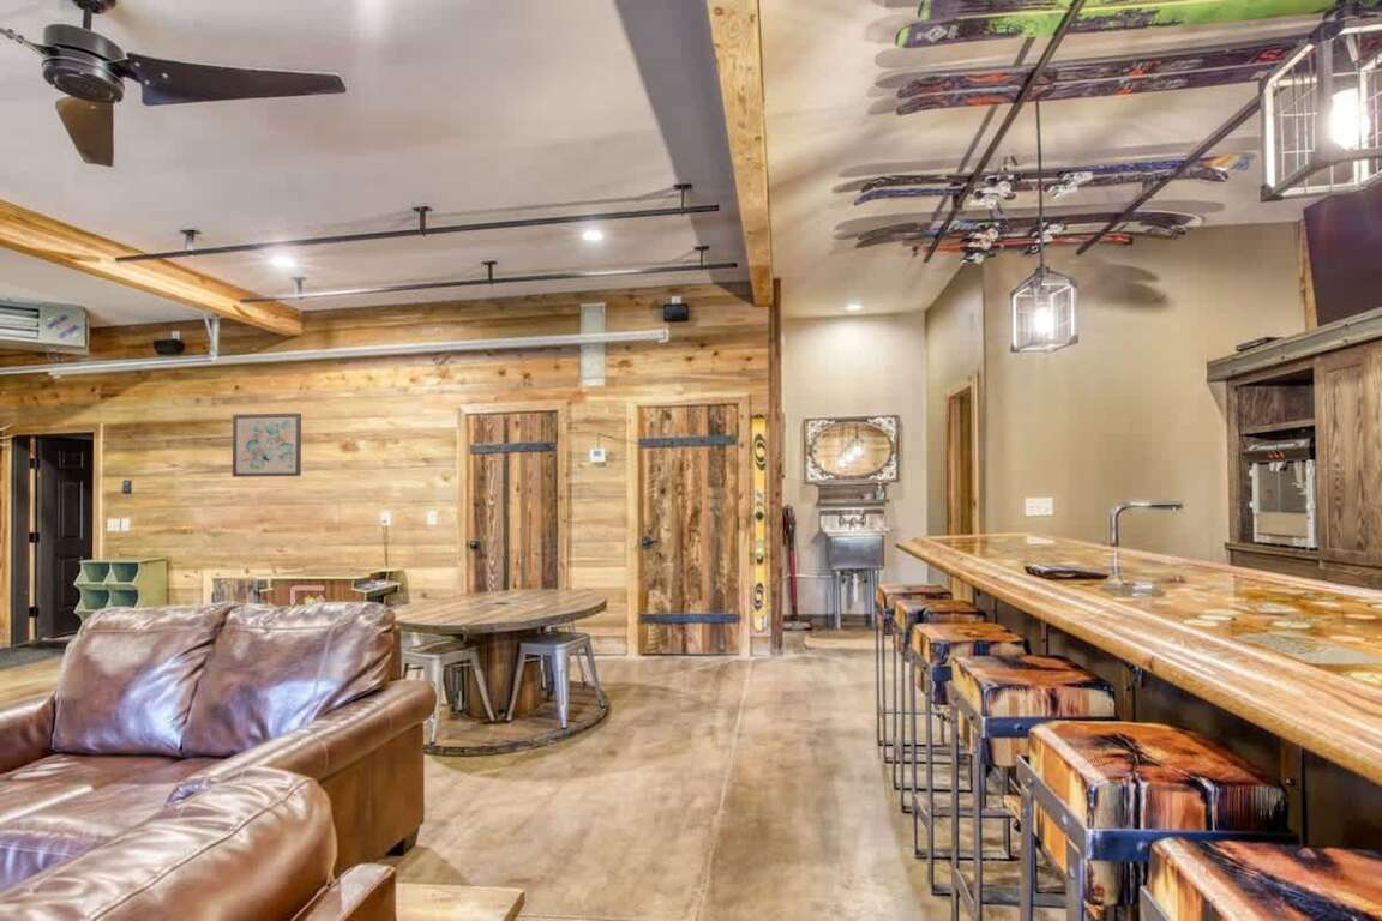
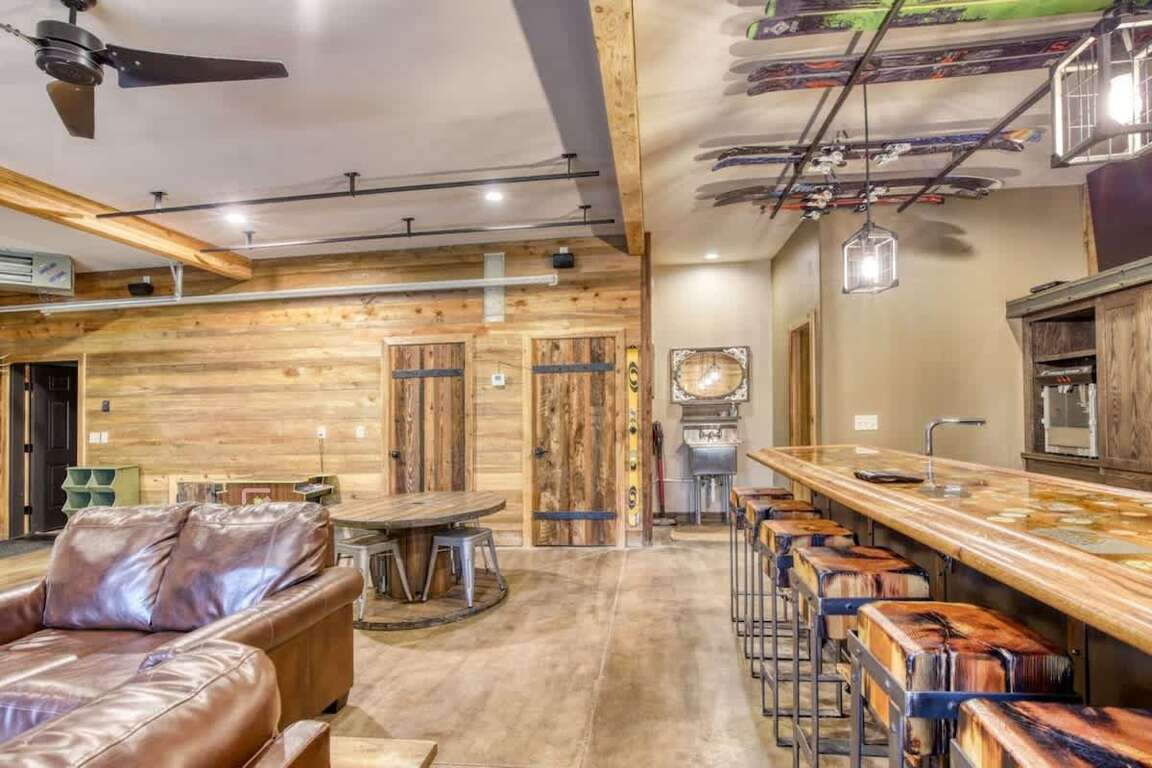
- wall art [232,411,302,478]
